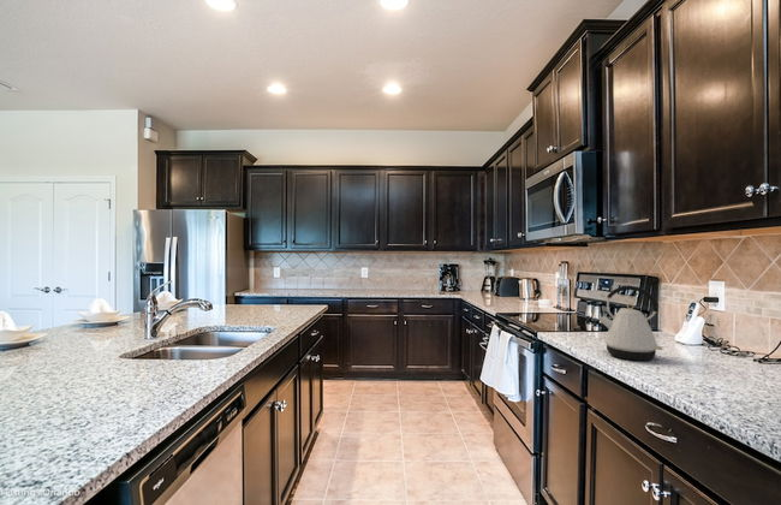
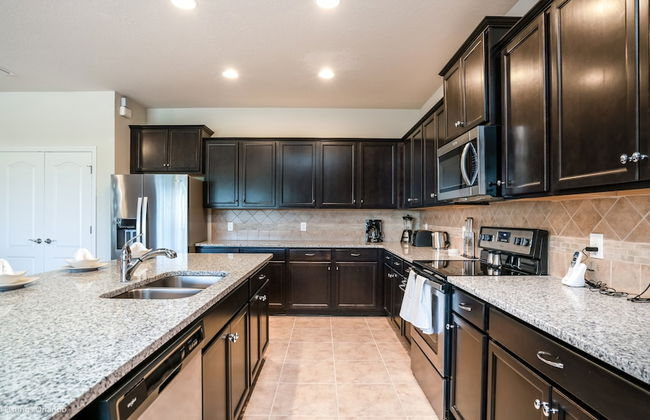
- kettle [597,285,663,362]
